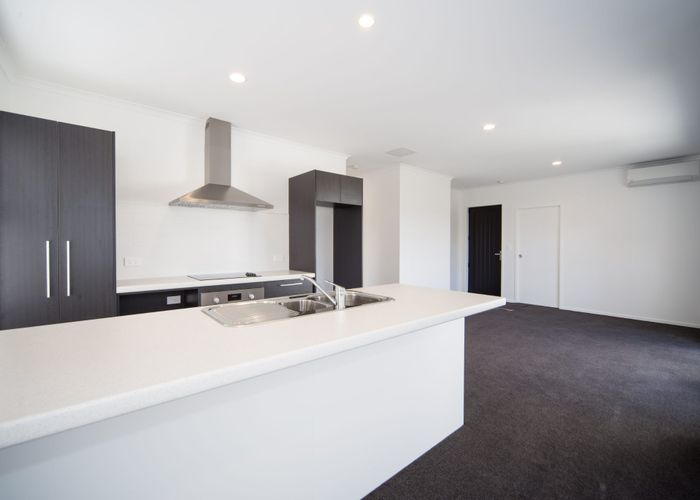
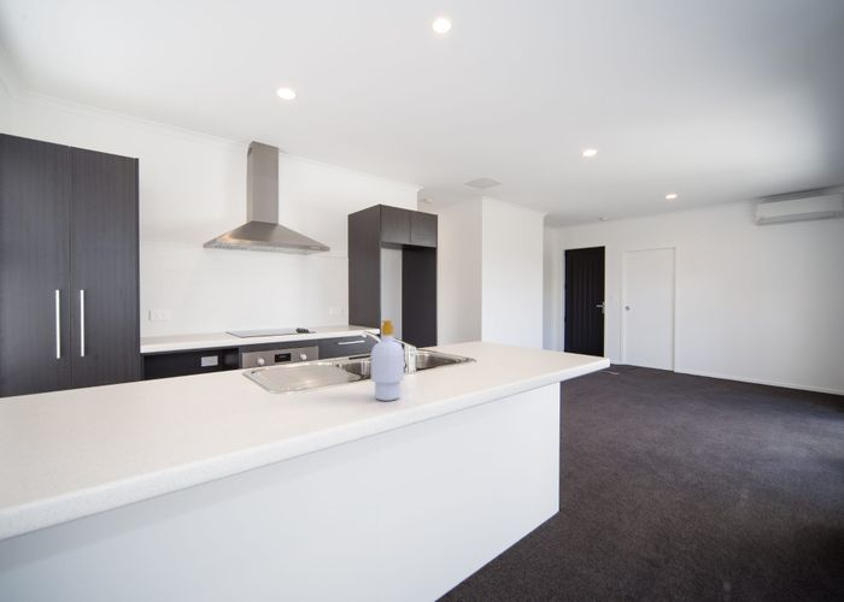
+ soap bottle [370,319,405,402]
